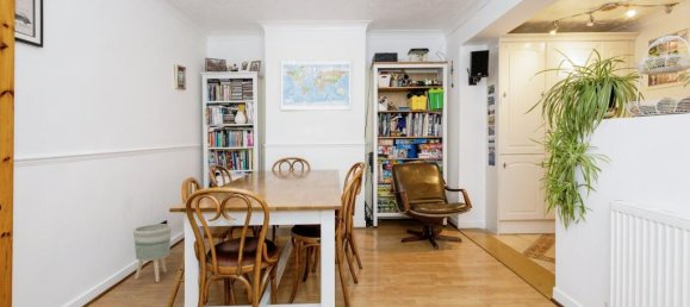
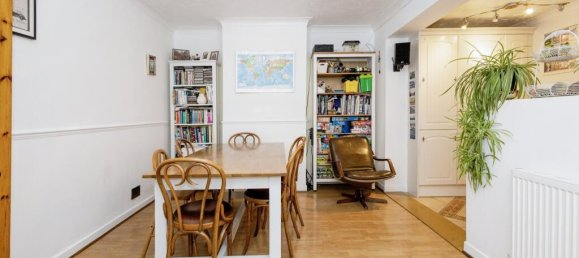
- planter [132,223,173,283]
